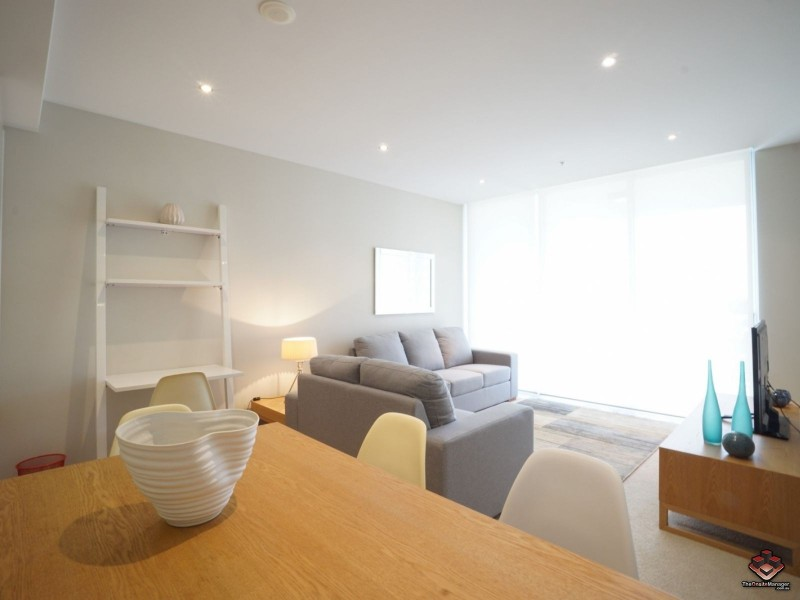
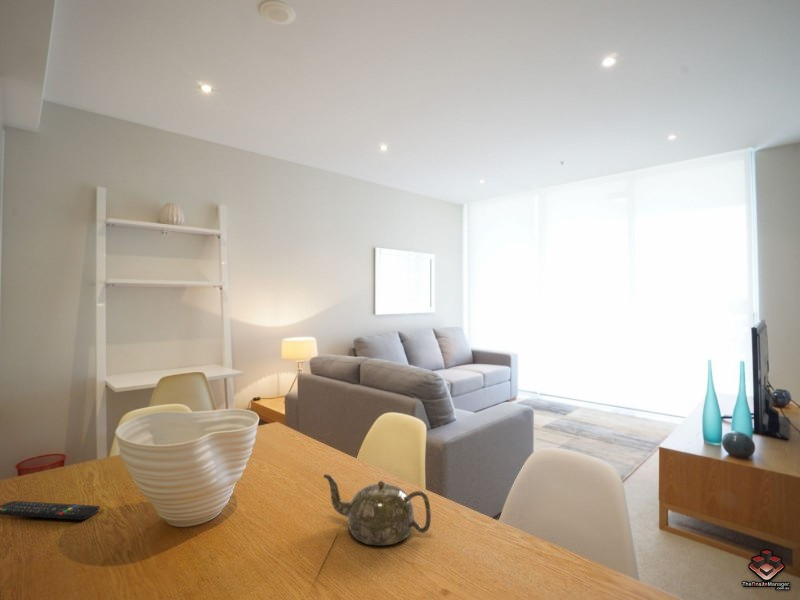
+ remote control [0,500,101,521]
+ teapot [323,473,432,546]
